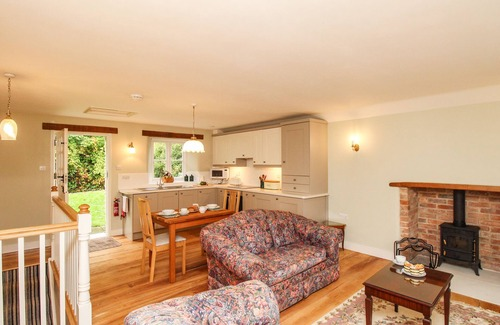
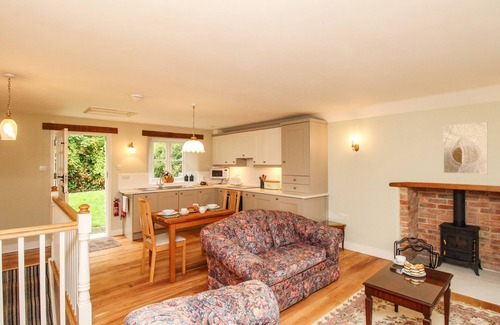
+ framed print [442,121,489,175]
